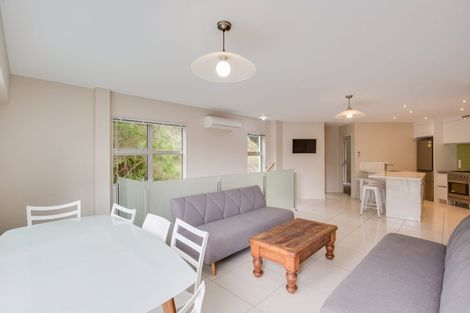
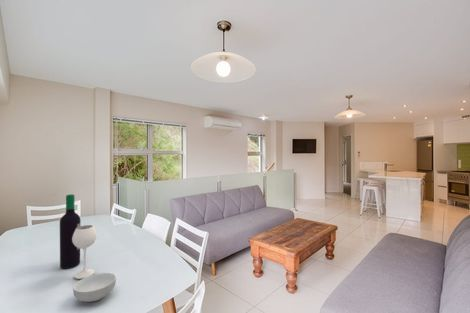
+ wine bottle [59,193,98,280]
+ cereal bowl [72,272,117,303]
